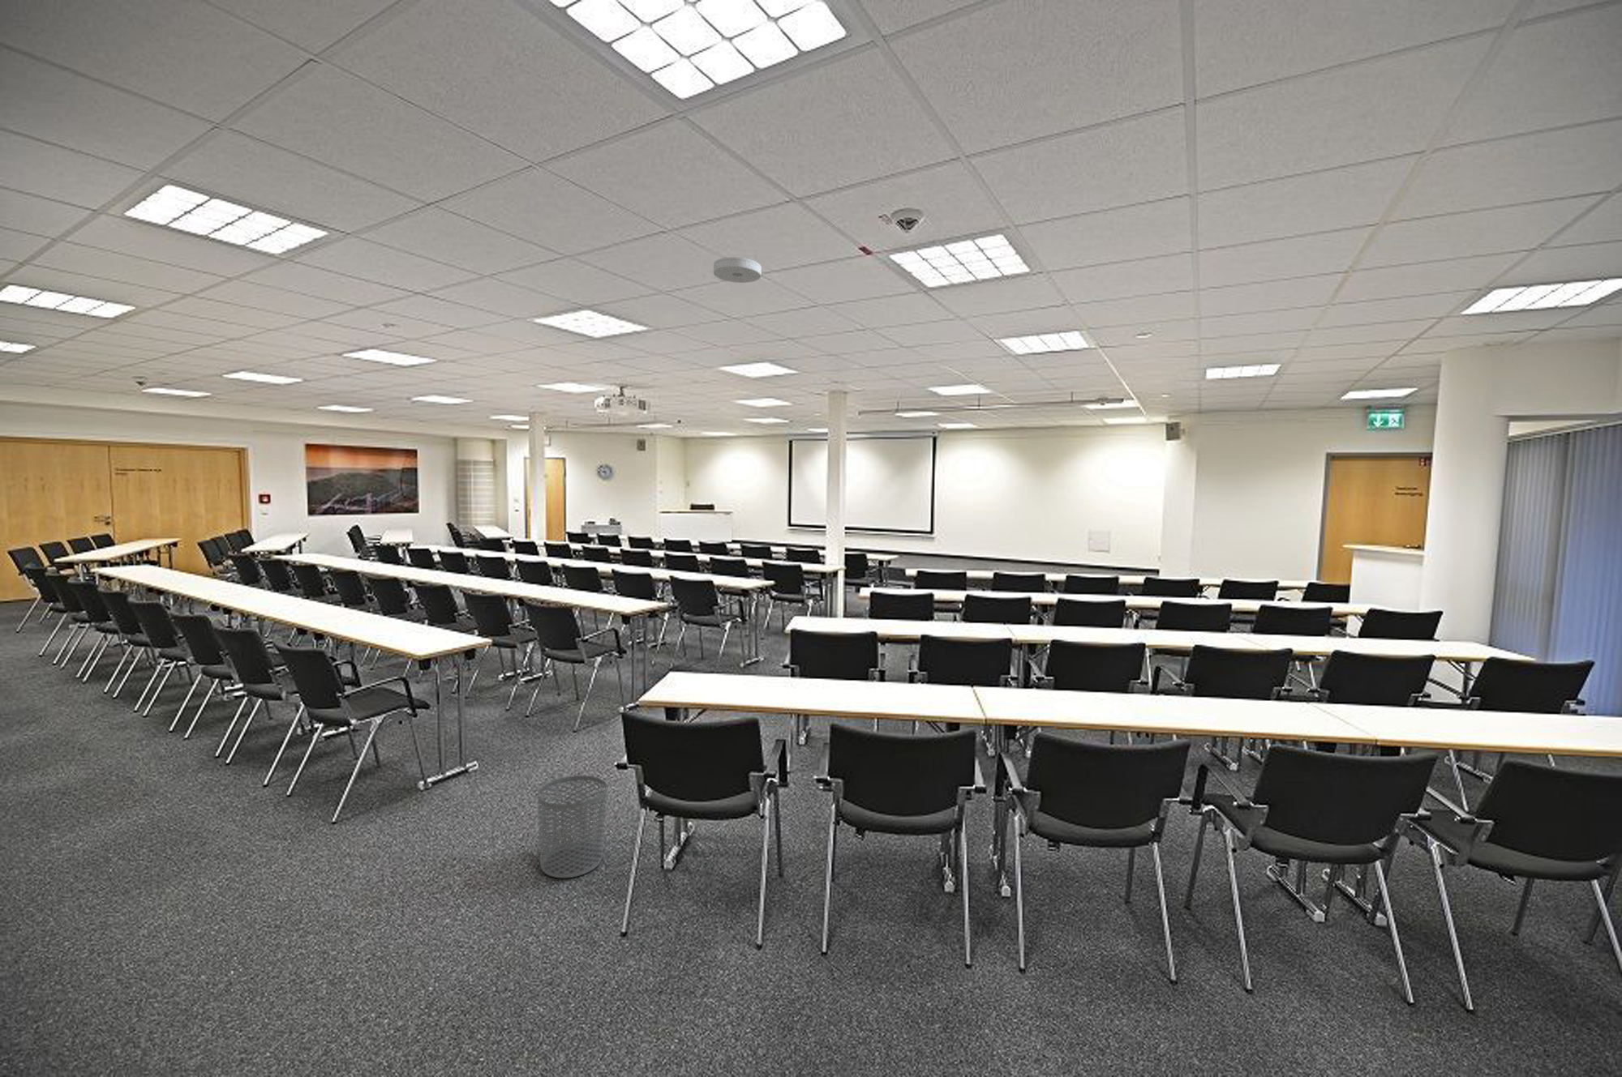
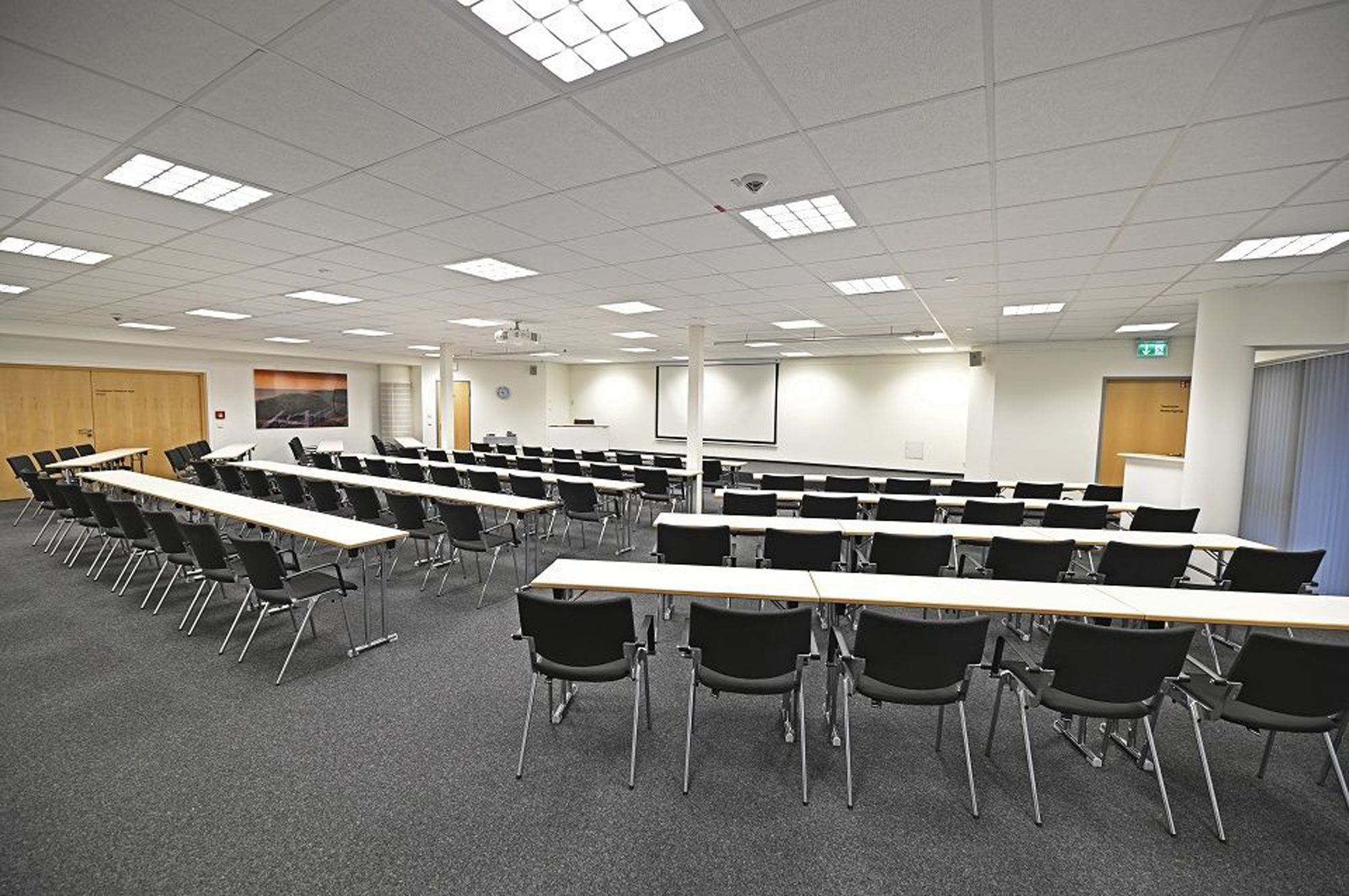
- waste bin [537,775,607,879]
- smoke detector [713,256,762,284]
